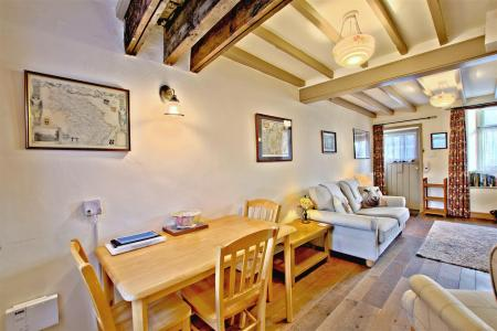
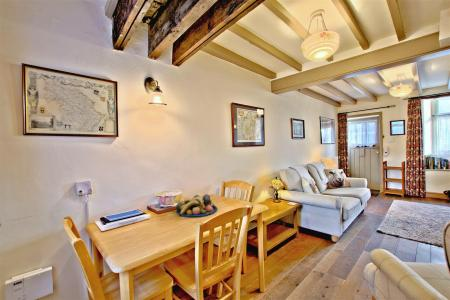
+ fruit bowl [175,193,218,217]
